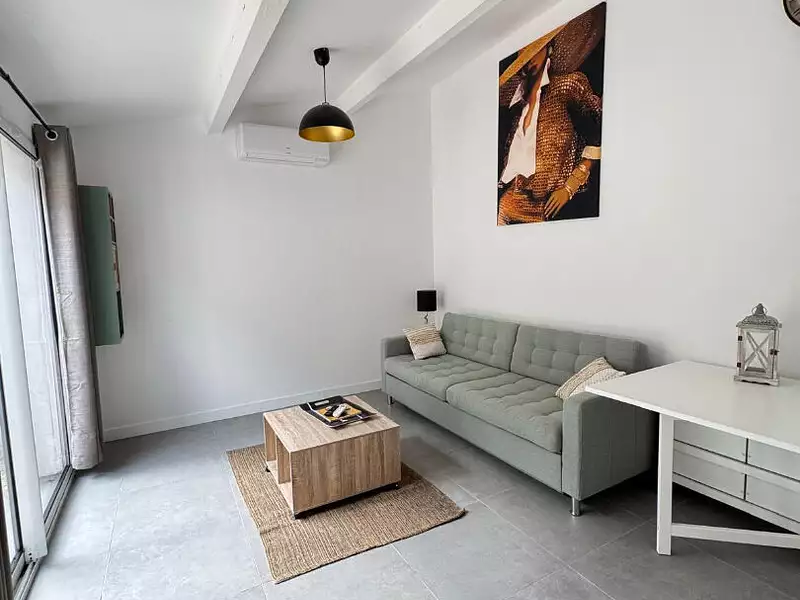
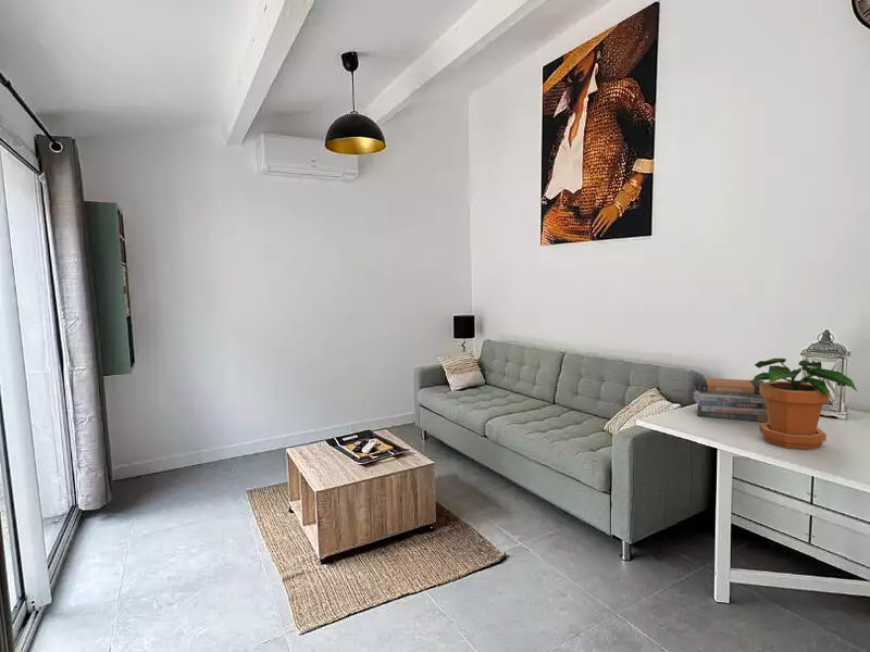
+ book stack [692,377,769,423]
+ potted plant [751,358,859,451]
